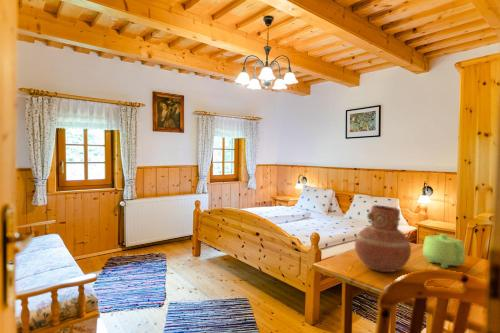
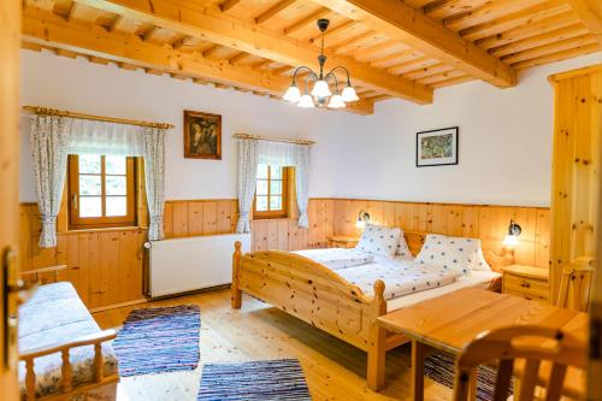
- teapot [422,233,466,269]
- vase [354,204,412,273]
